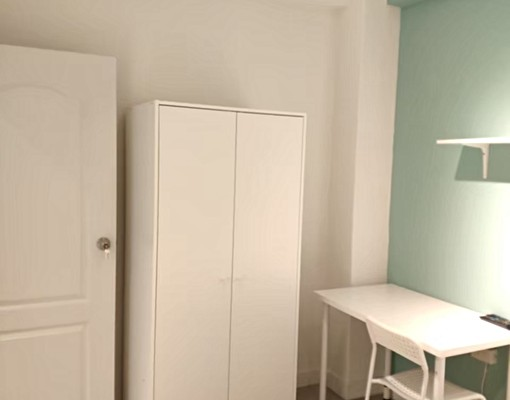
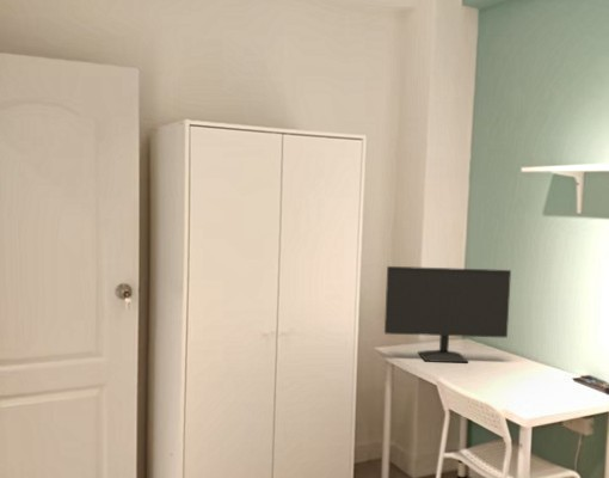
+ computer monitor [383,265,512,363]
